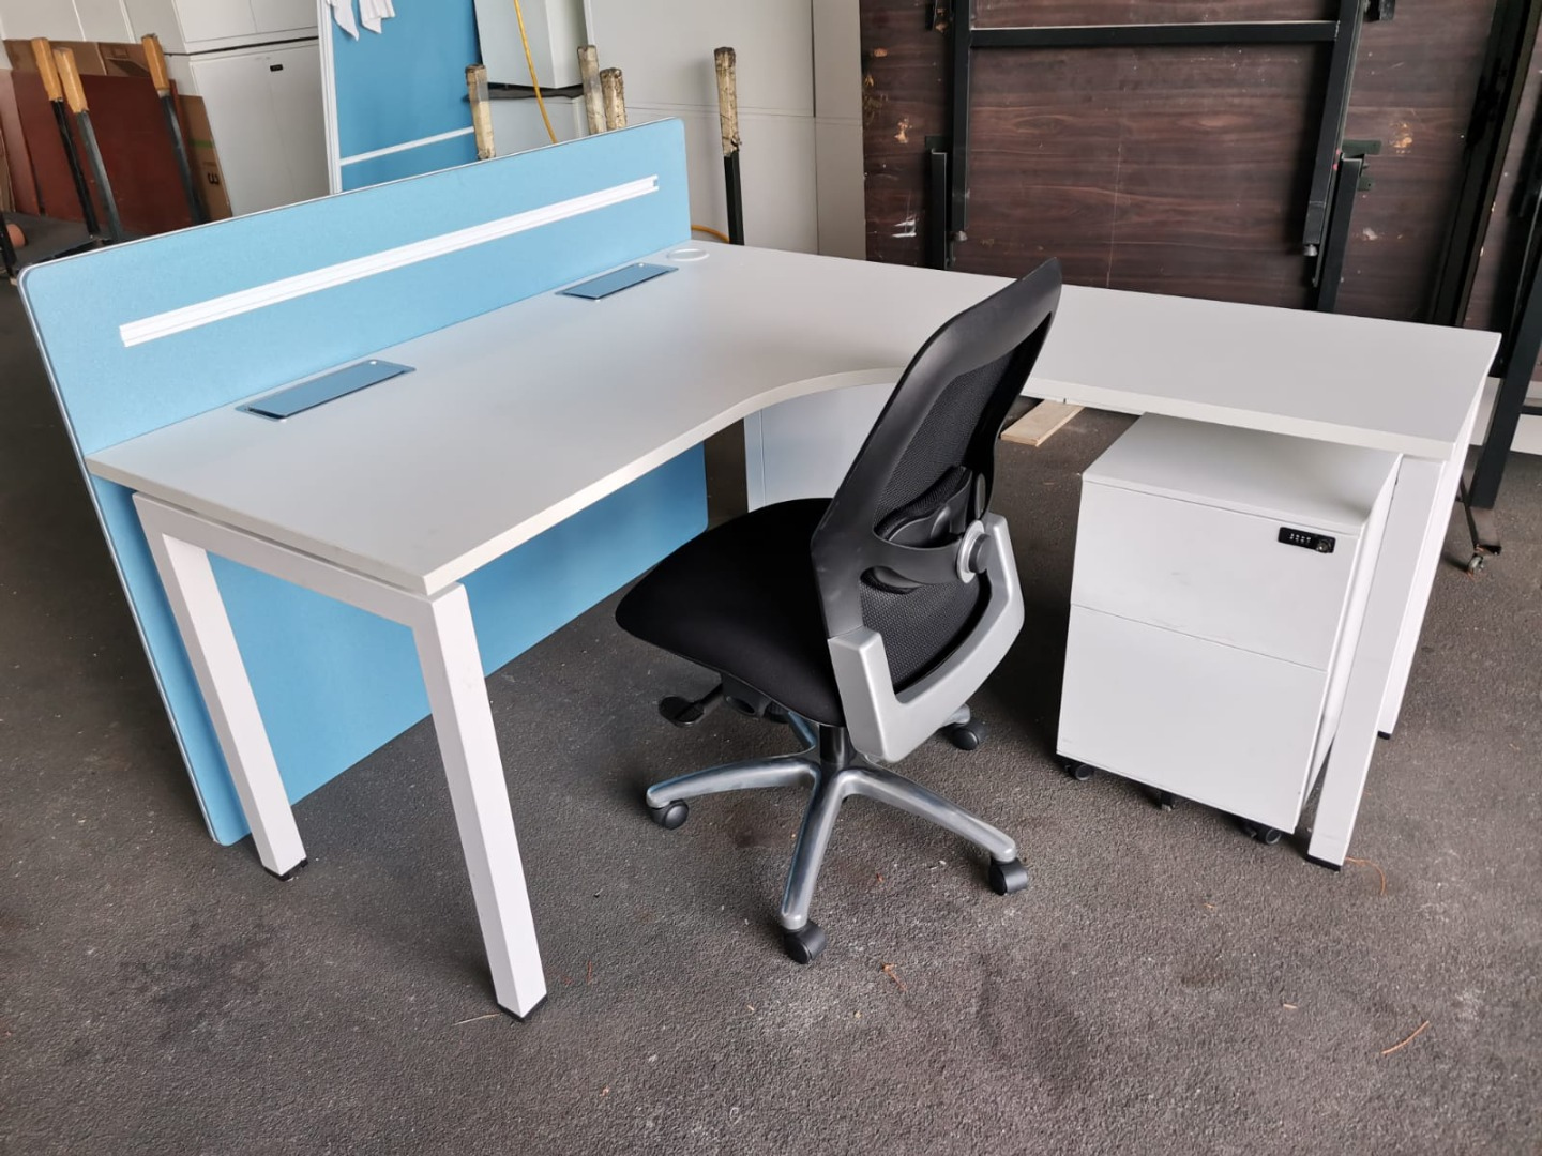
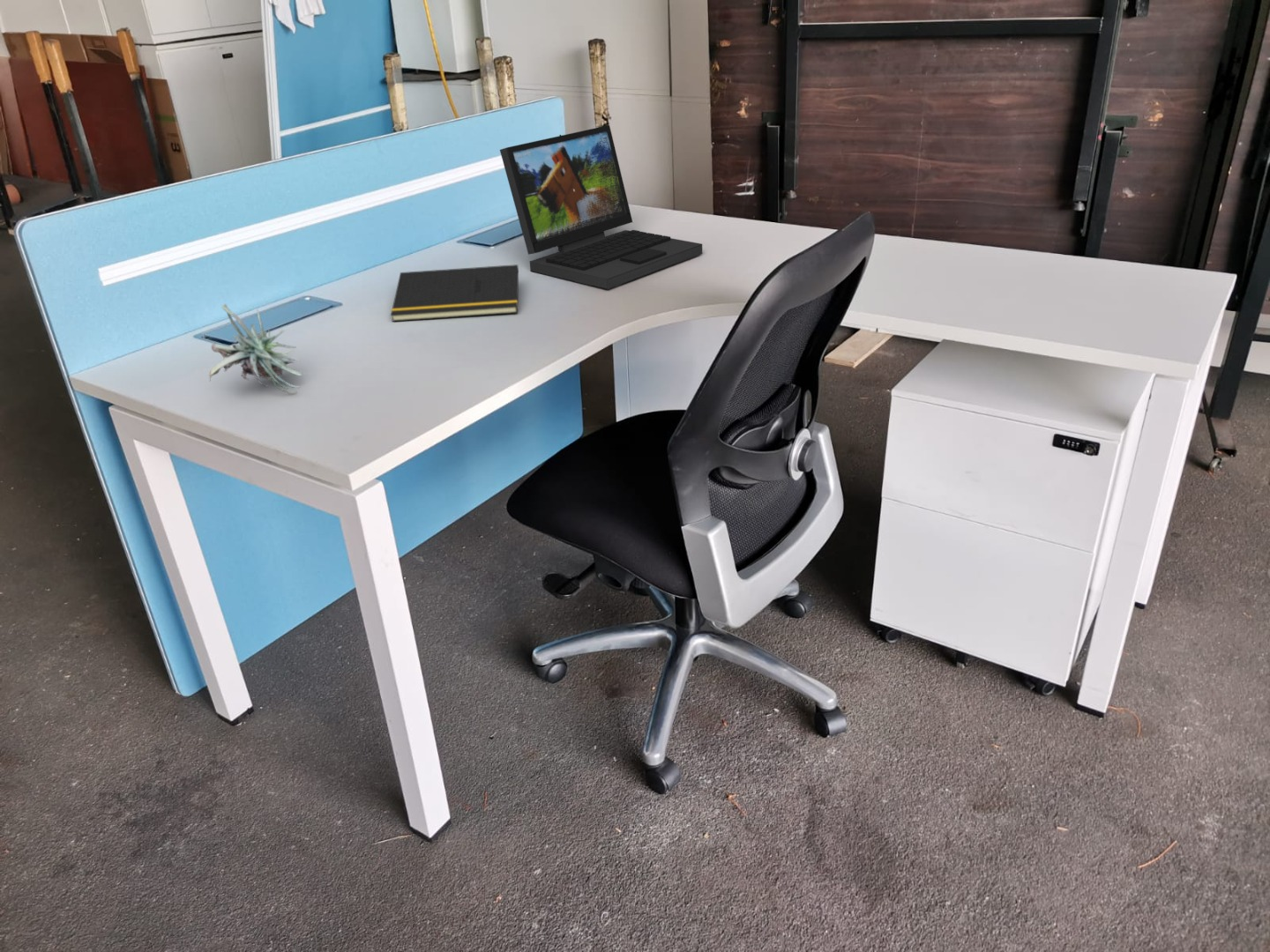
+ succulent plant [208,302,306,394]
+ laptop [499,124,703,290]
+ notepad [390,264,519,323]
